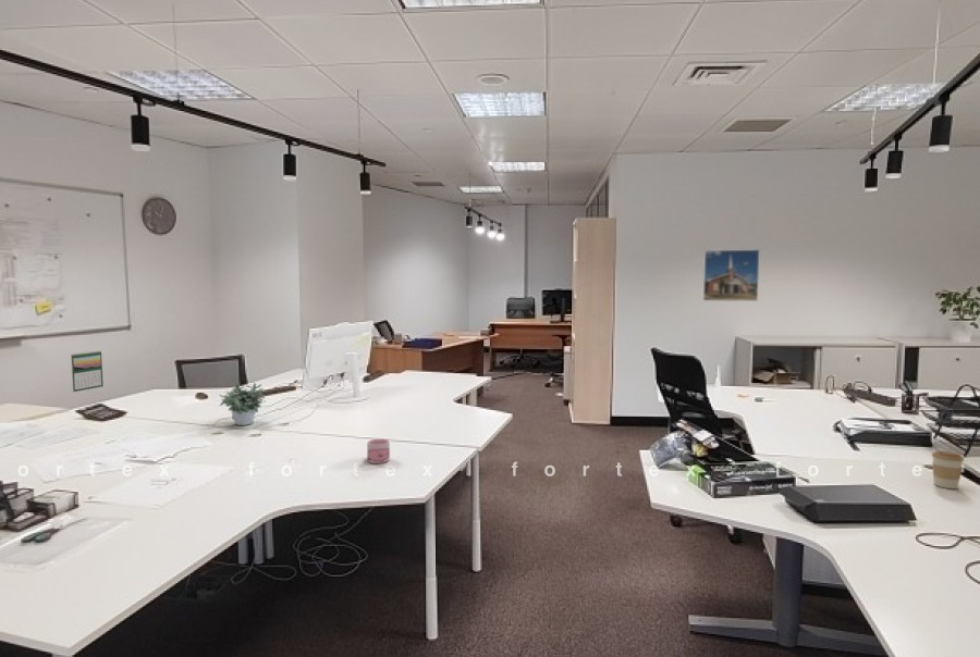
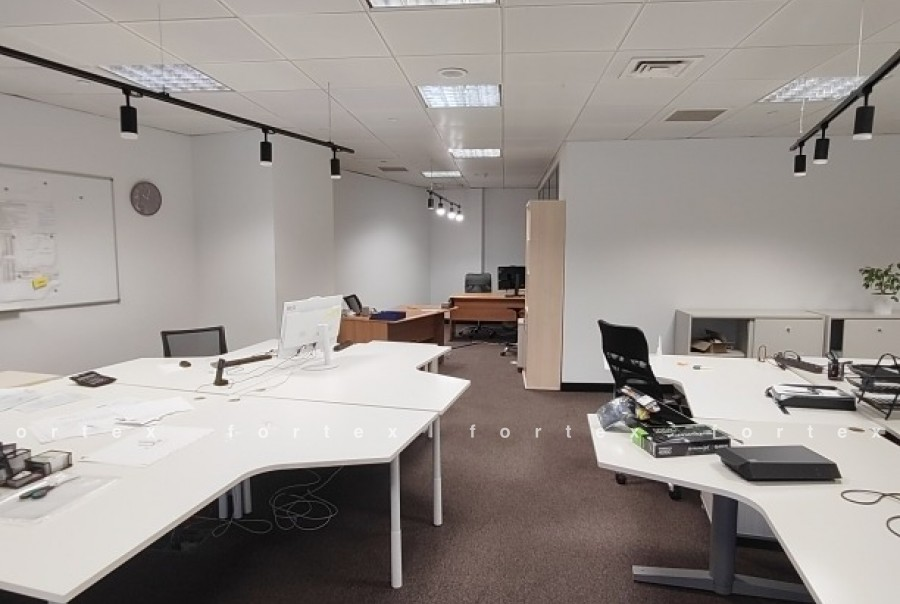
- potted plant [219,382,267,426]
- mug [366,437,391,464]
- coffee cup [930,449,965,489]
- calendar [70,350,105,393]
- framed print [702,248,761,302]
